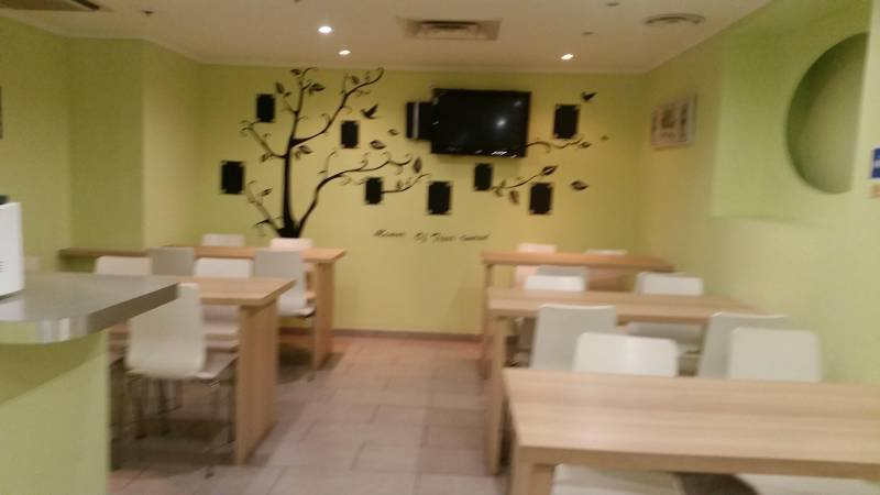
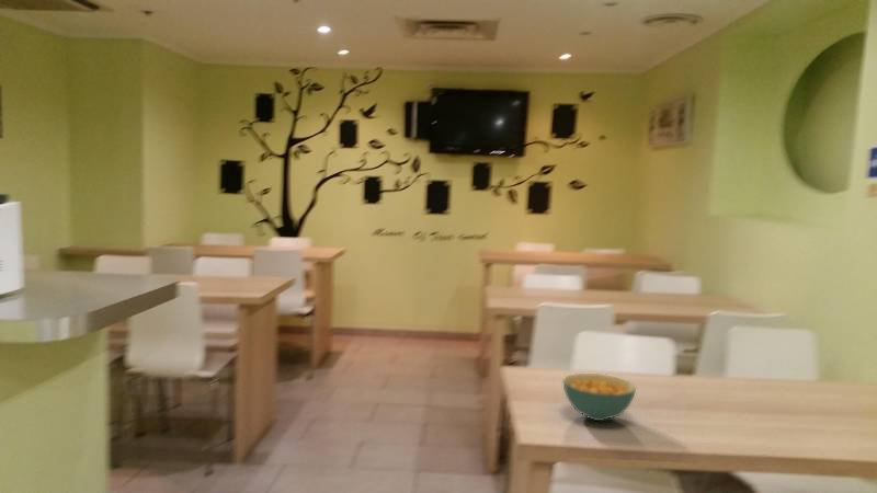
+ cereal bowl [562,372,637,422]
